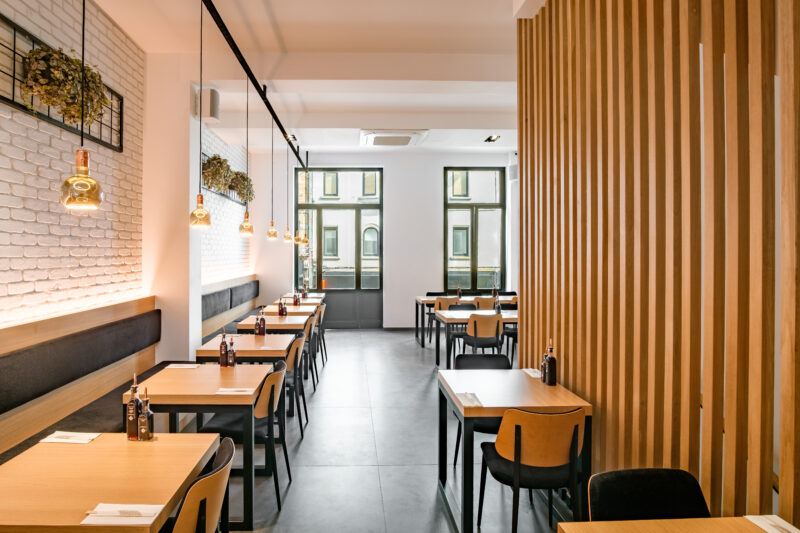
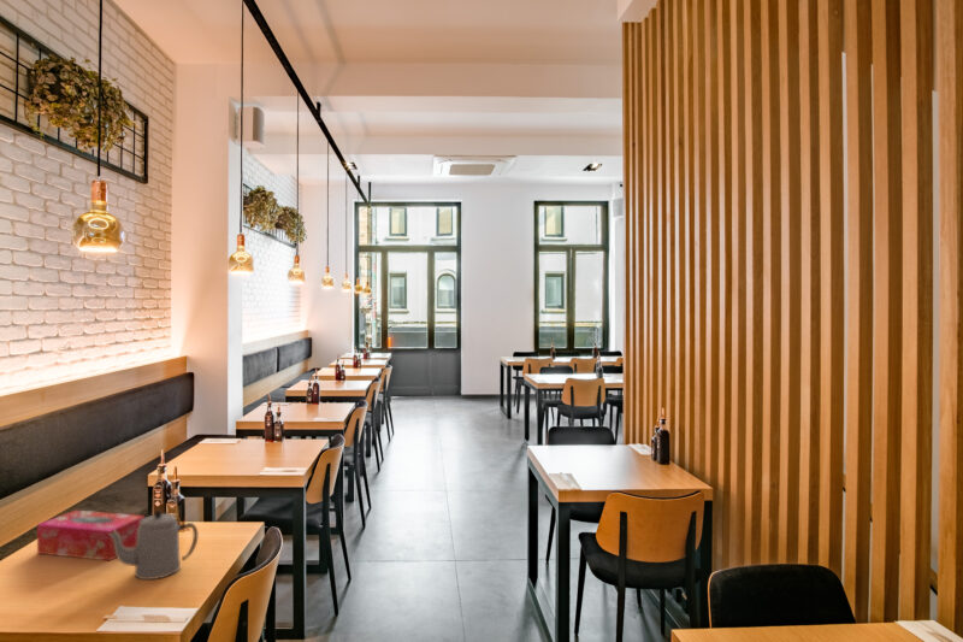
+ tissue box [36,510,146,563]
+ teapot [108,510,199,581]
